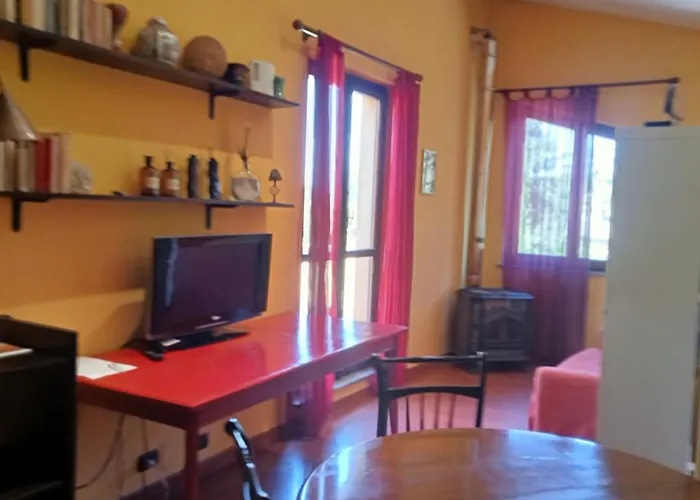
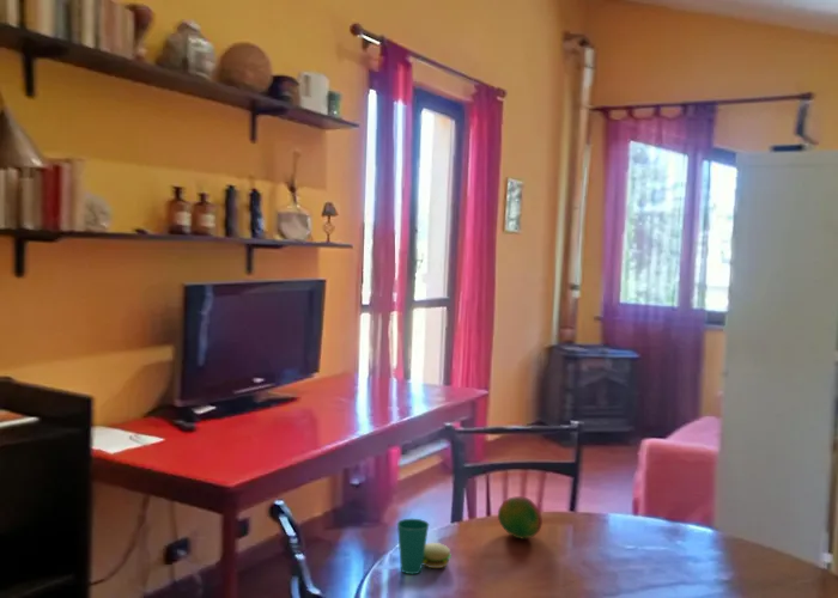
+ cup [396,518,453,575]
+ fruit [497,495,544,541]
